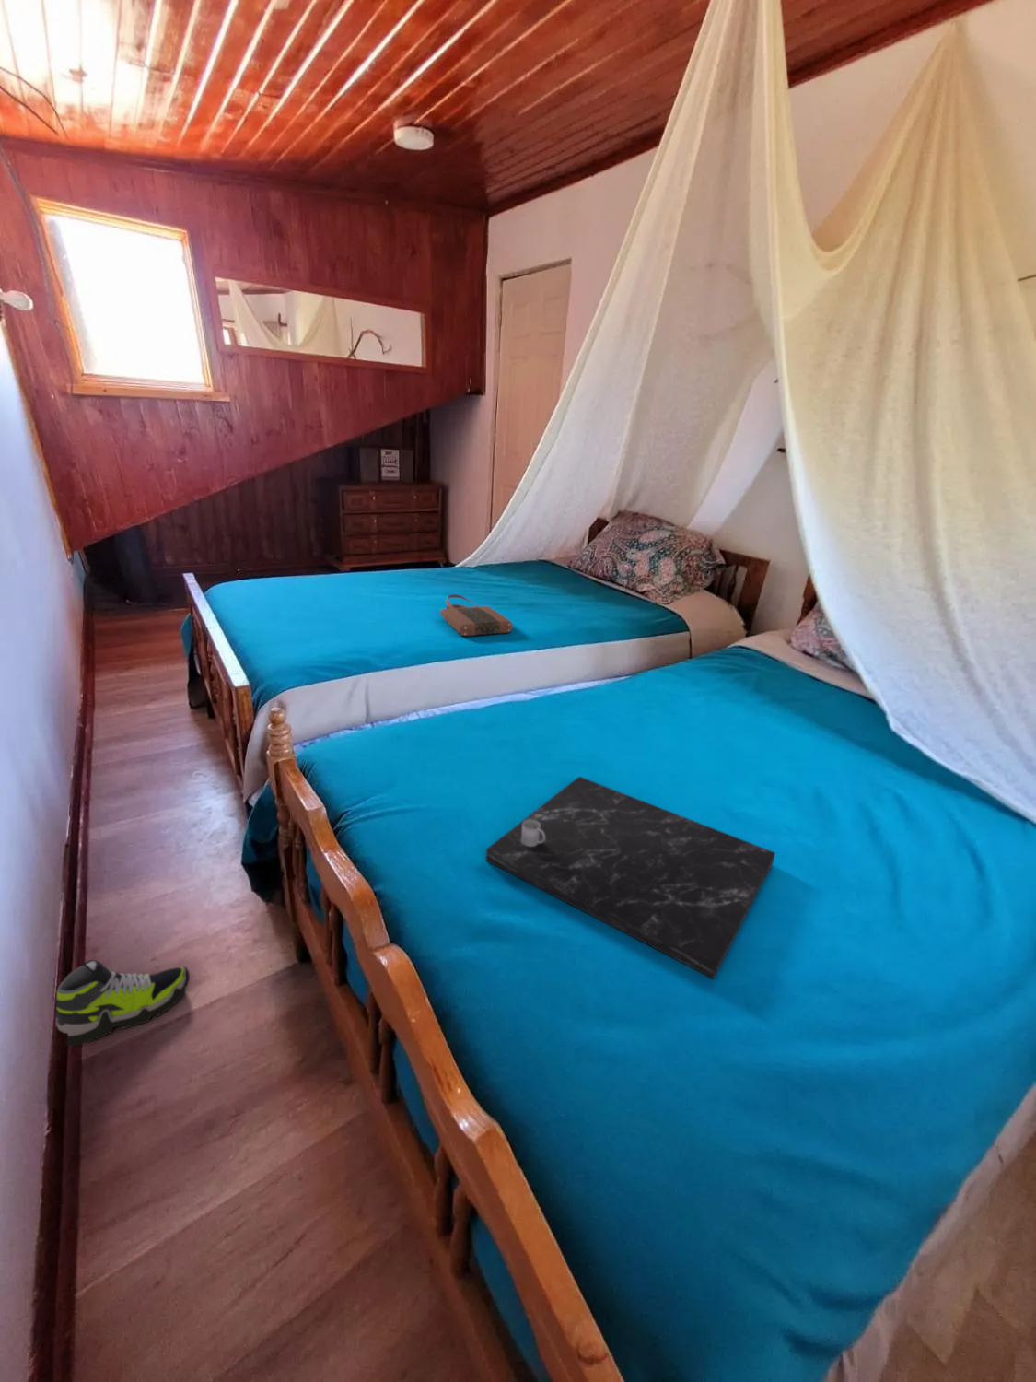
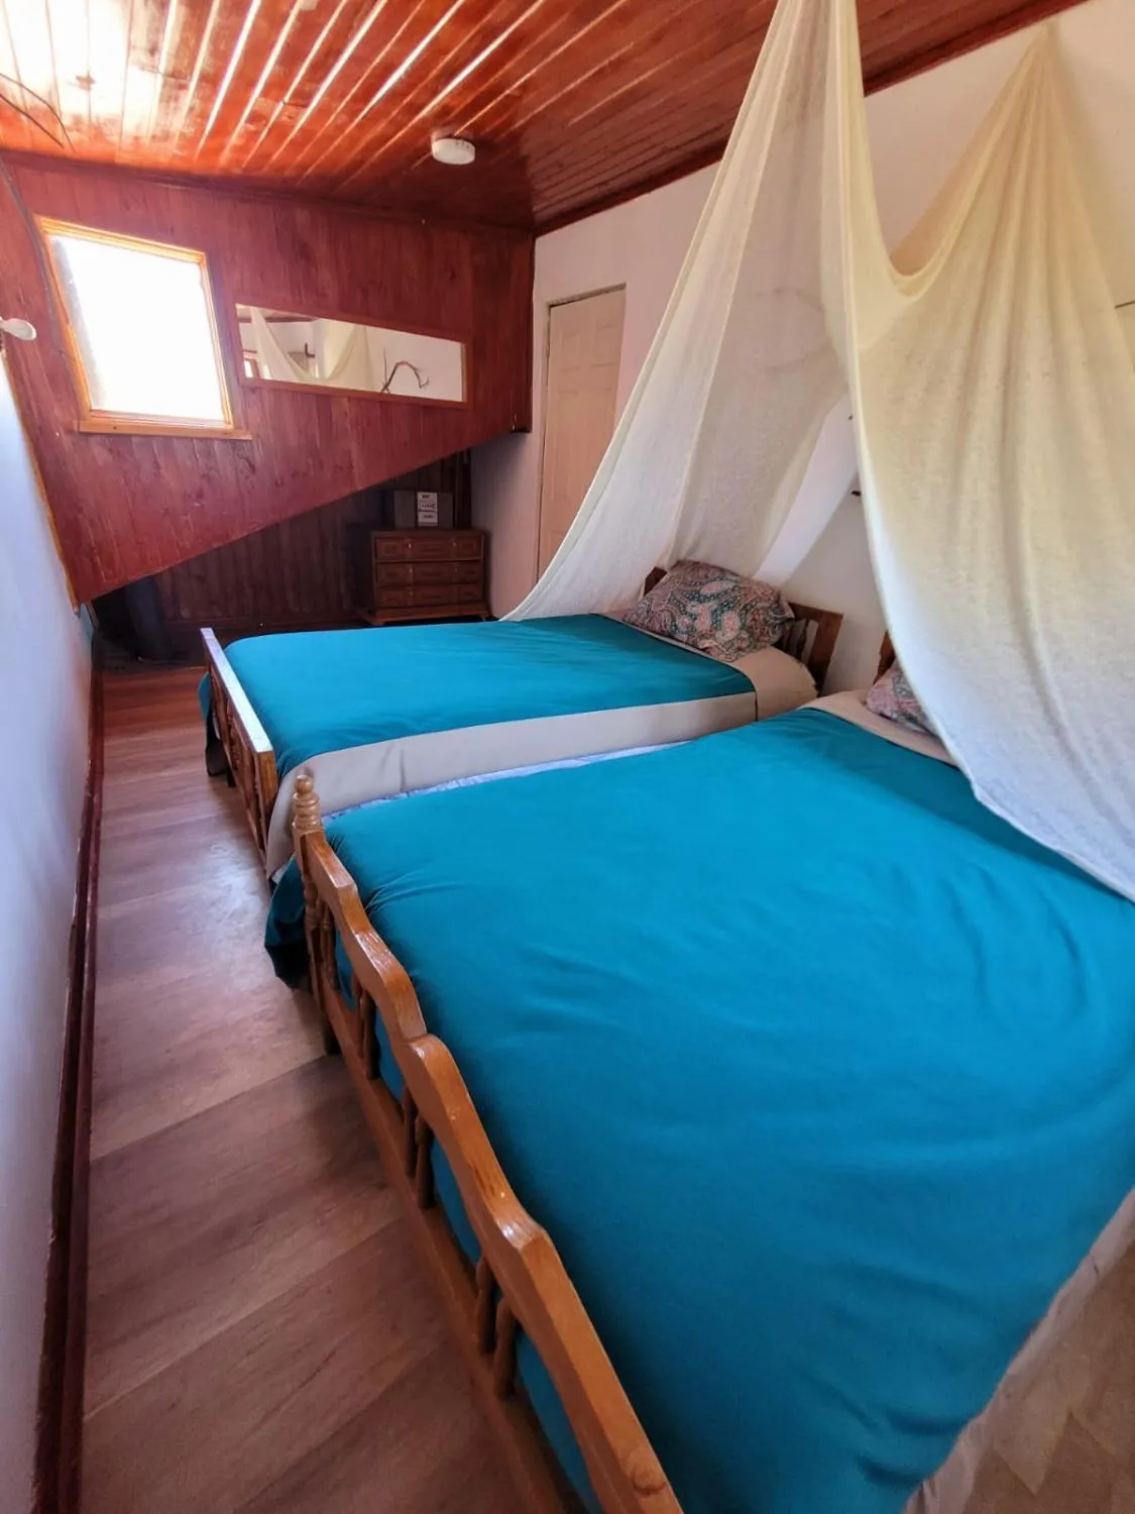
- shoe [54,959,190,1047]
- tote bag [440,593,513,637]
- tray [485,776,776,979]
